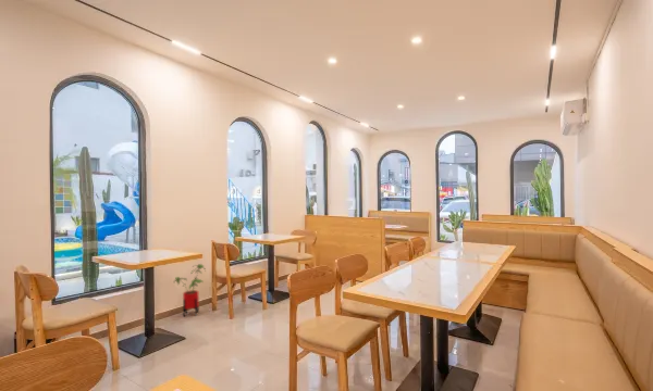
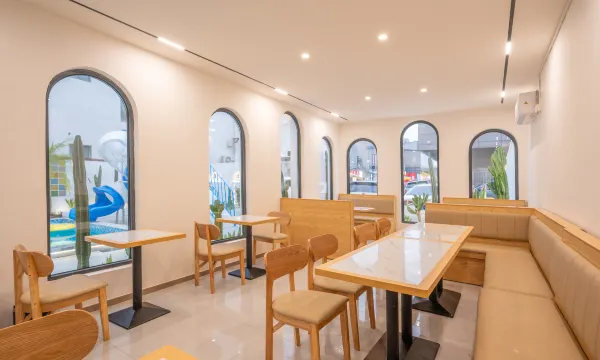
- house plant [173,263,207,317]
